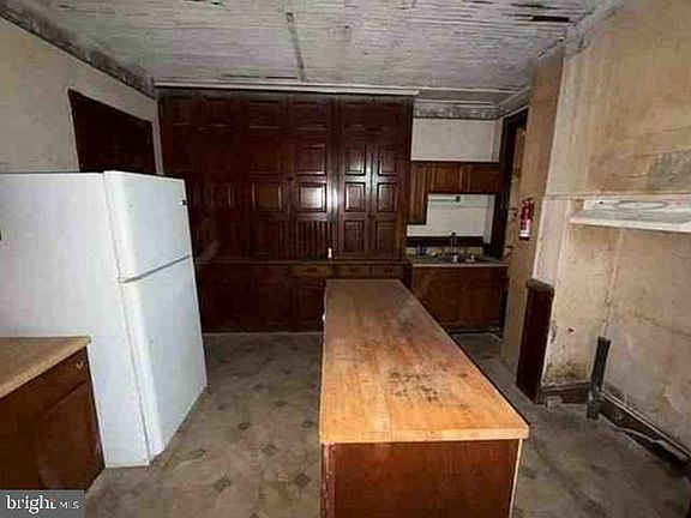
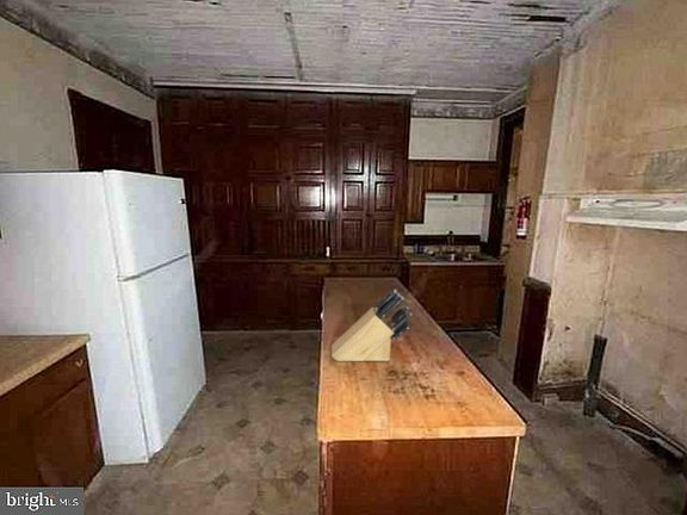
+ knife block [330,288,414,362]
